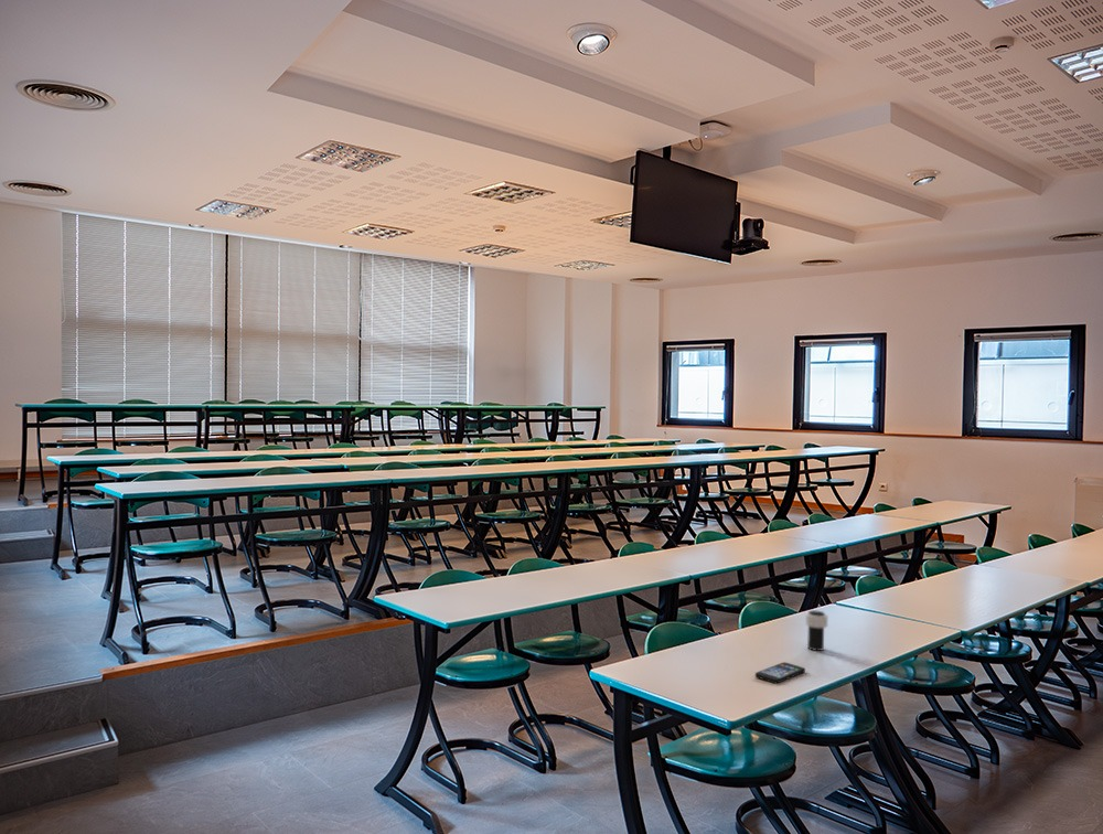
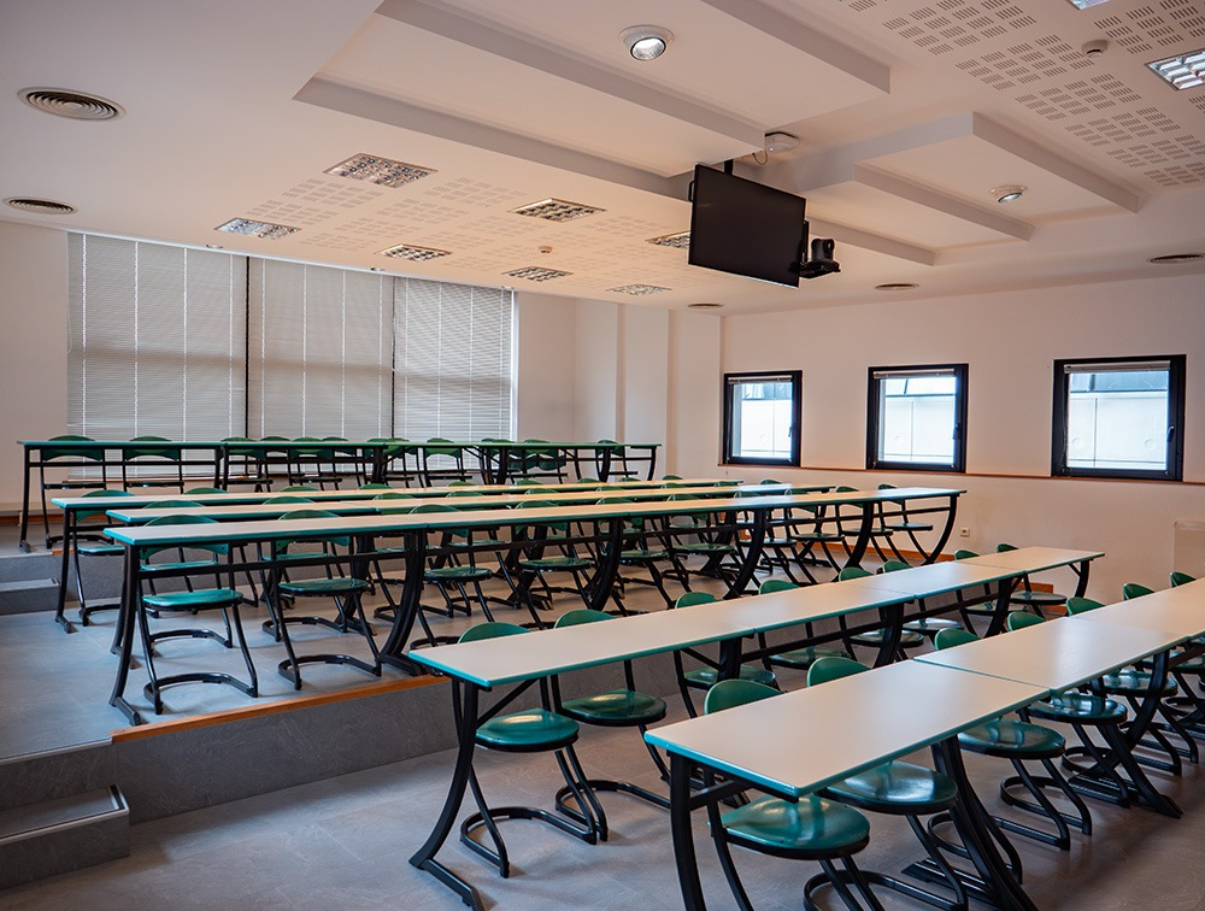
- cup [804,609,829,652]
- smartphone [754,661,806,684]
